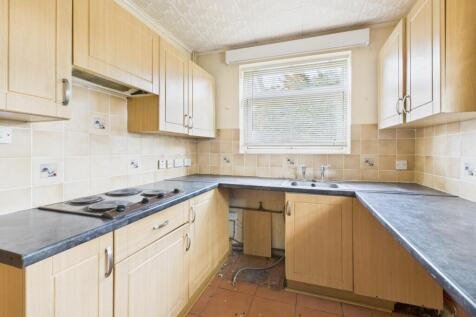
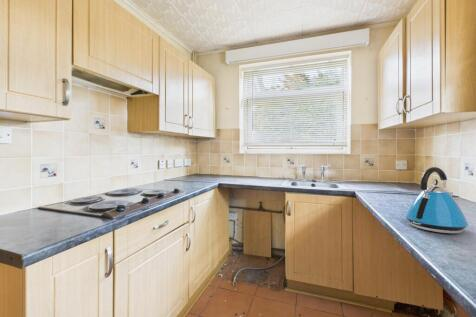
+ kettle [404,166,469,234]
